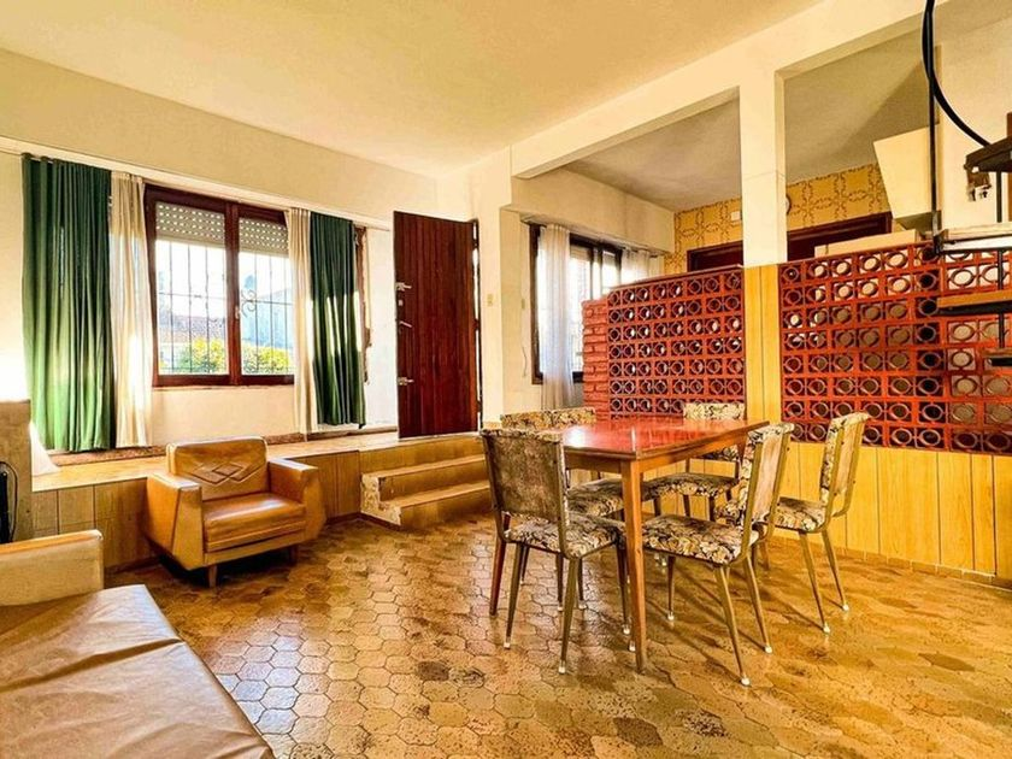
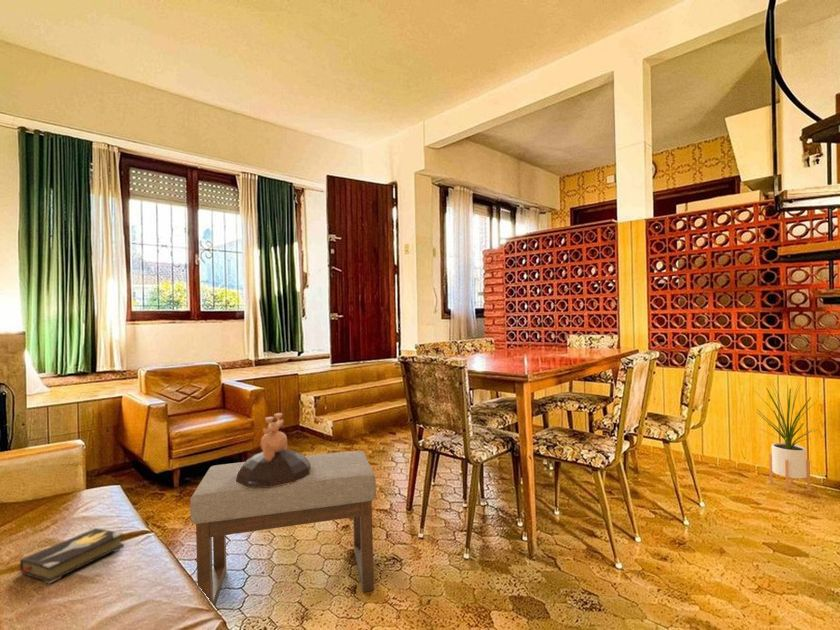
+ house plant [753,379,826,493]
+ hardback book [13,527,125,585]
+ ottoman [189,450,377,607]
+ decorative bowl [236,412,311,487]
